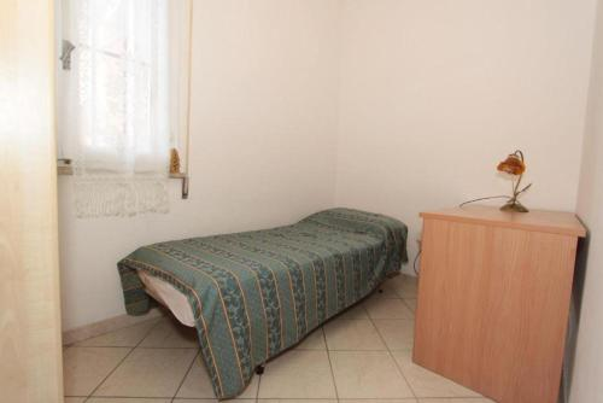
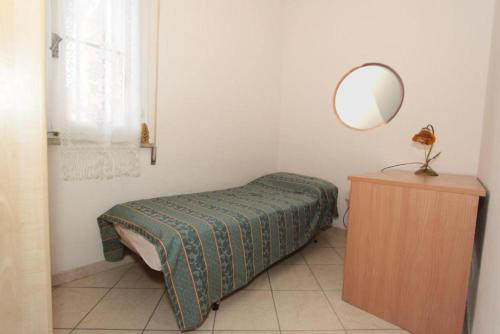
+ home mirror [331,61,405,132]
